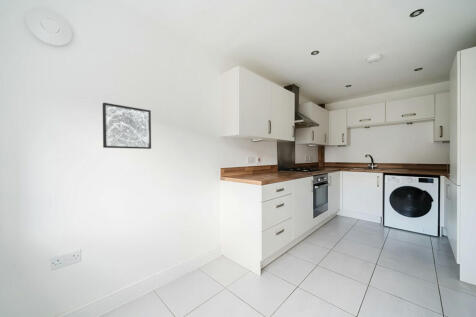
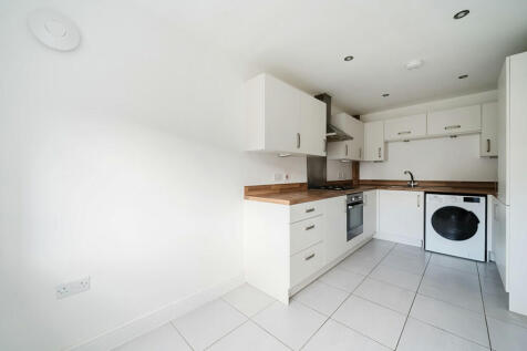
- wall art [102,102,152,150]
